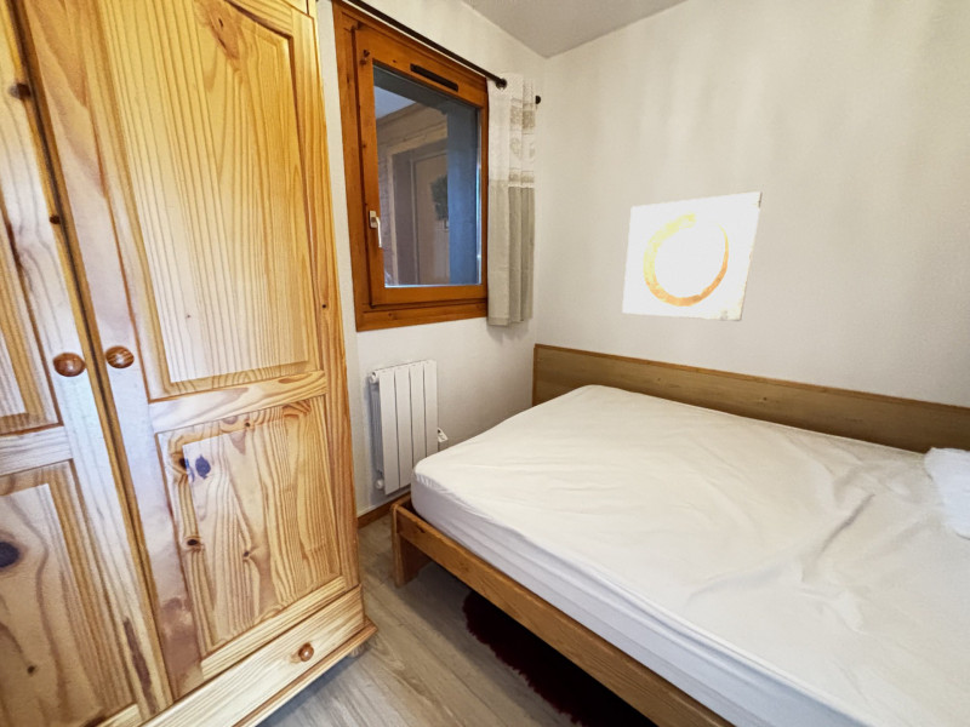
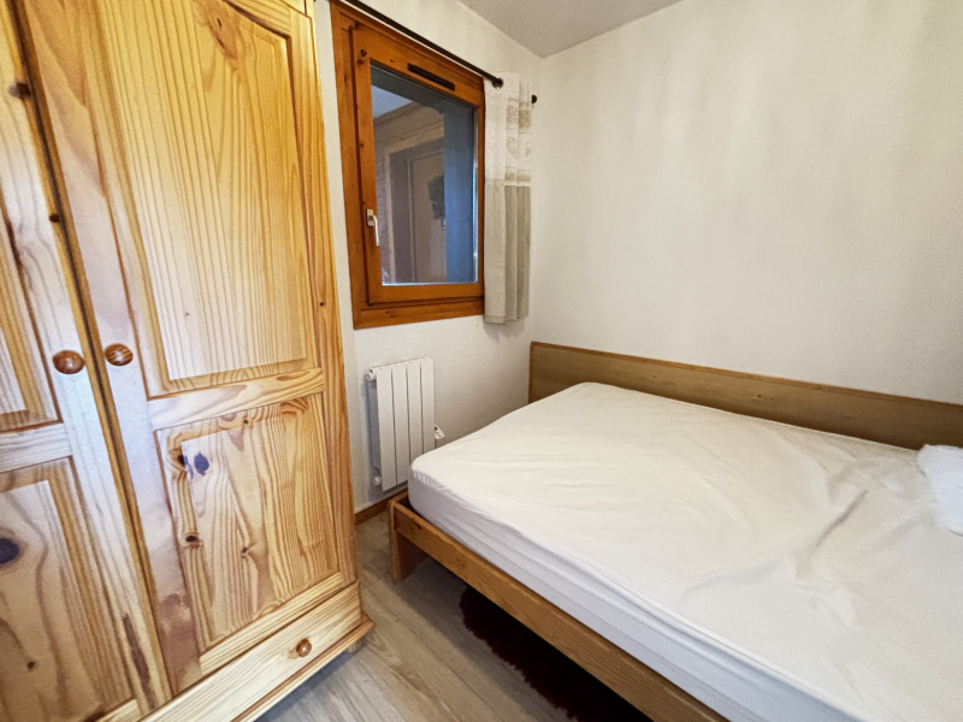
- wall art [621,190,764,322]
